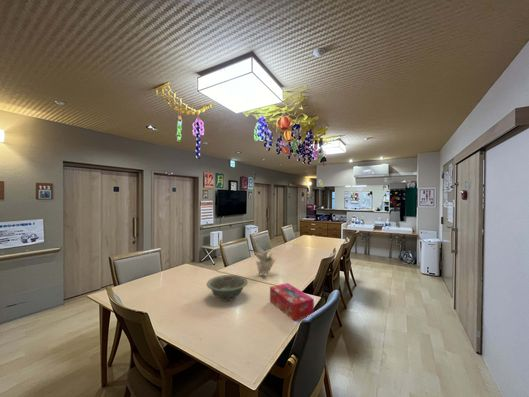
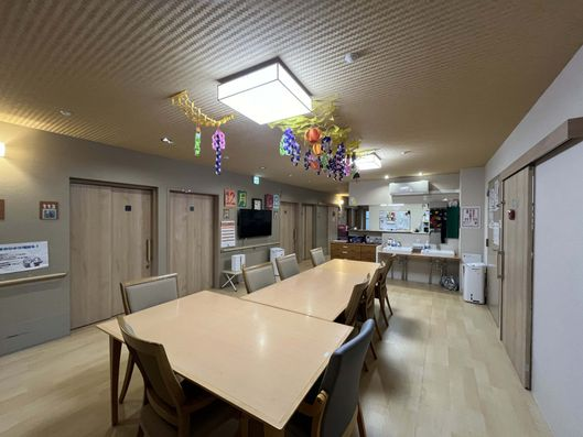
- tissue box [269,282,315,321]
- flower arrangement [248,238,277,277]
- decorative bowl [206,274,249,302]
